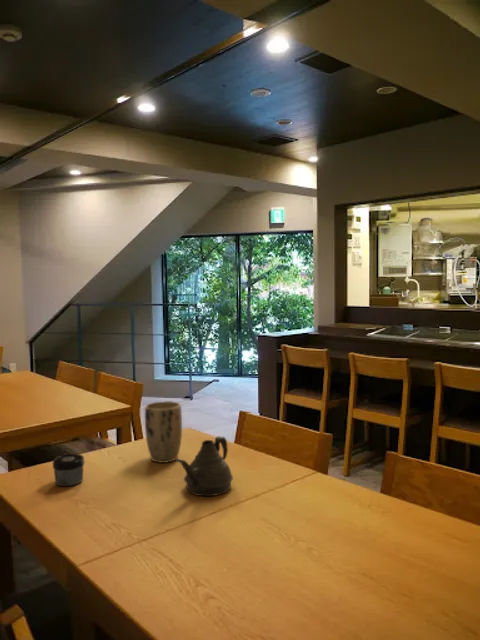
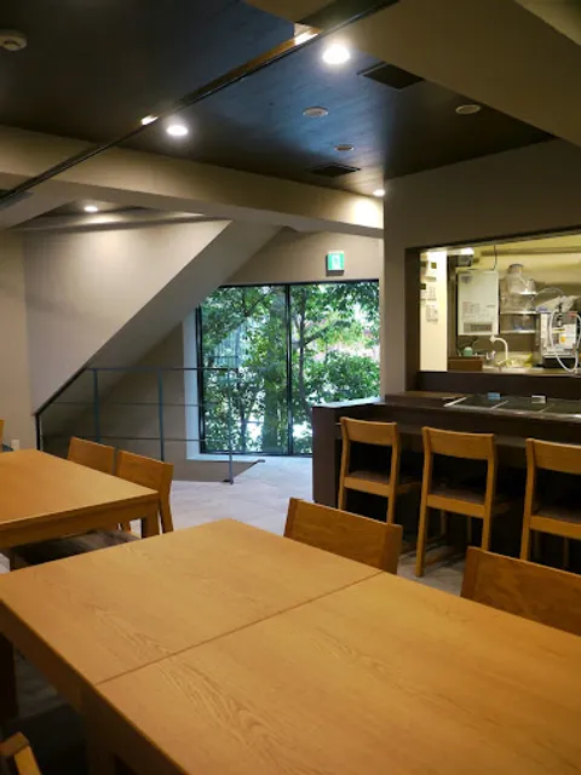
- plant pot [144,400,183,464]
- jar [52,453,86,487]
- teapot [175,435,234,497]
